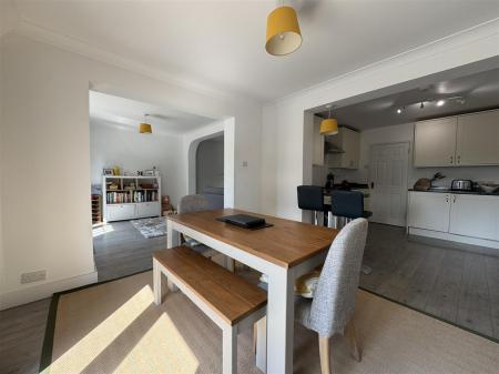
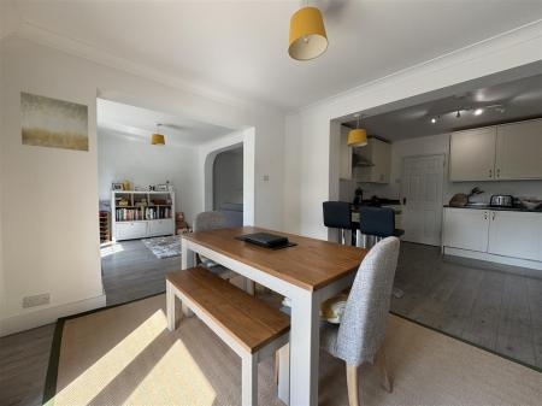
+ wall art [19,90,90,153]
